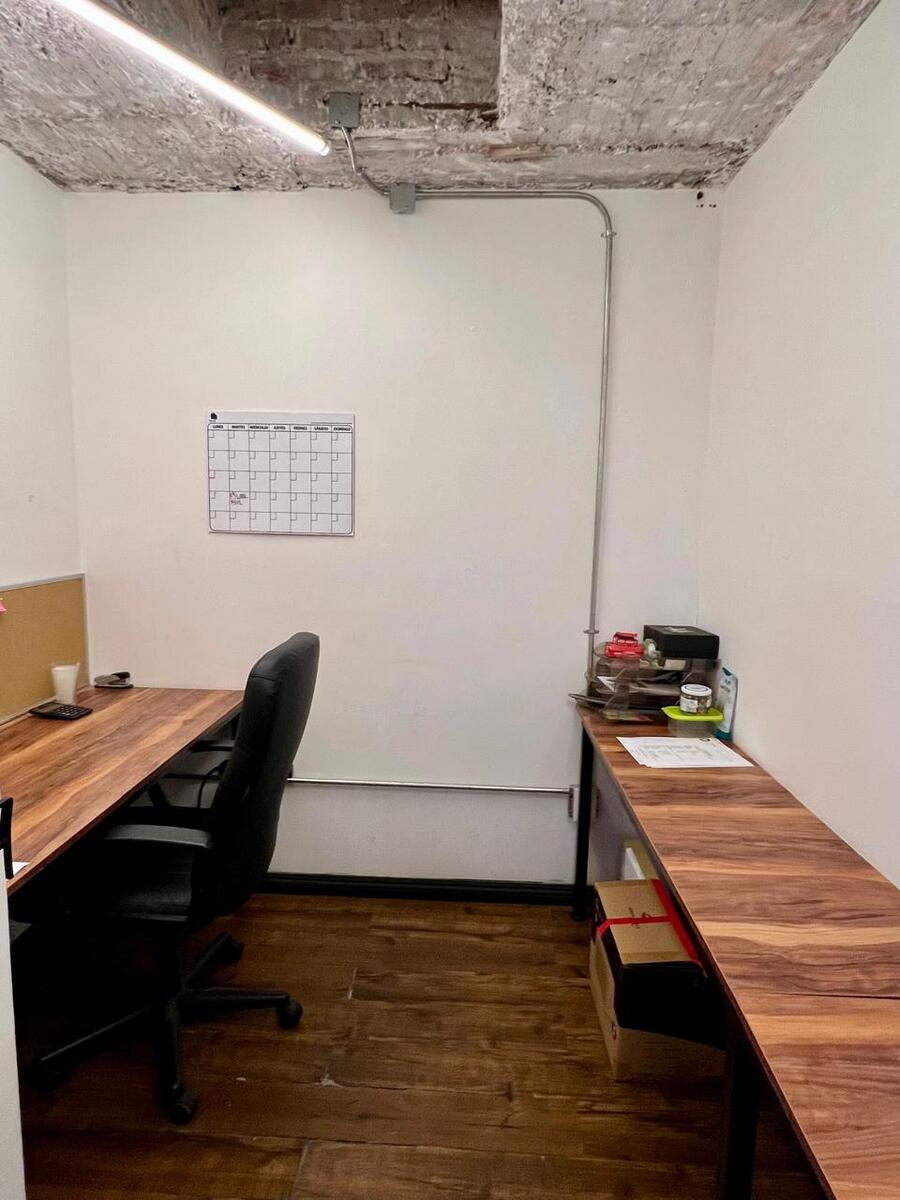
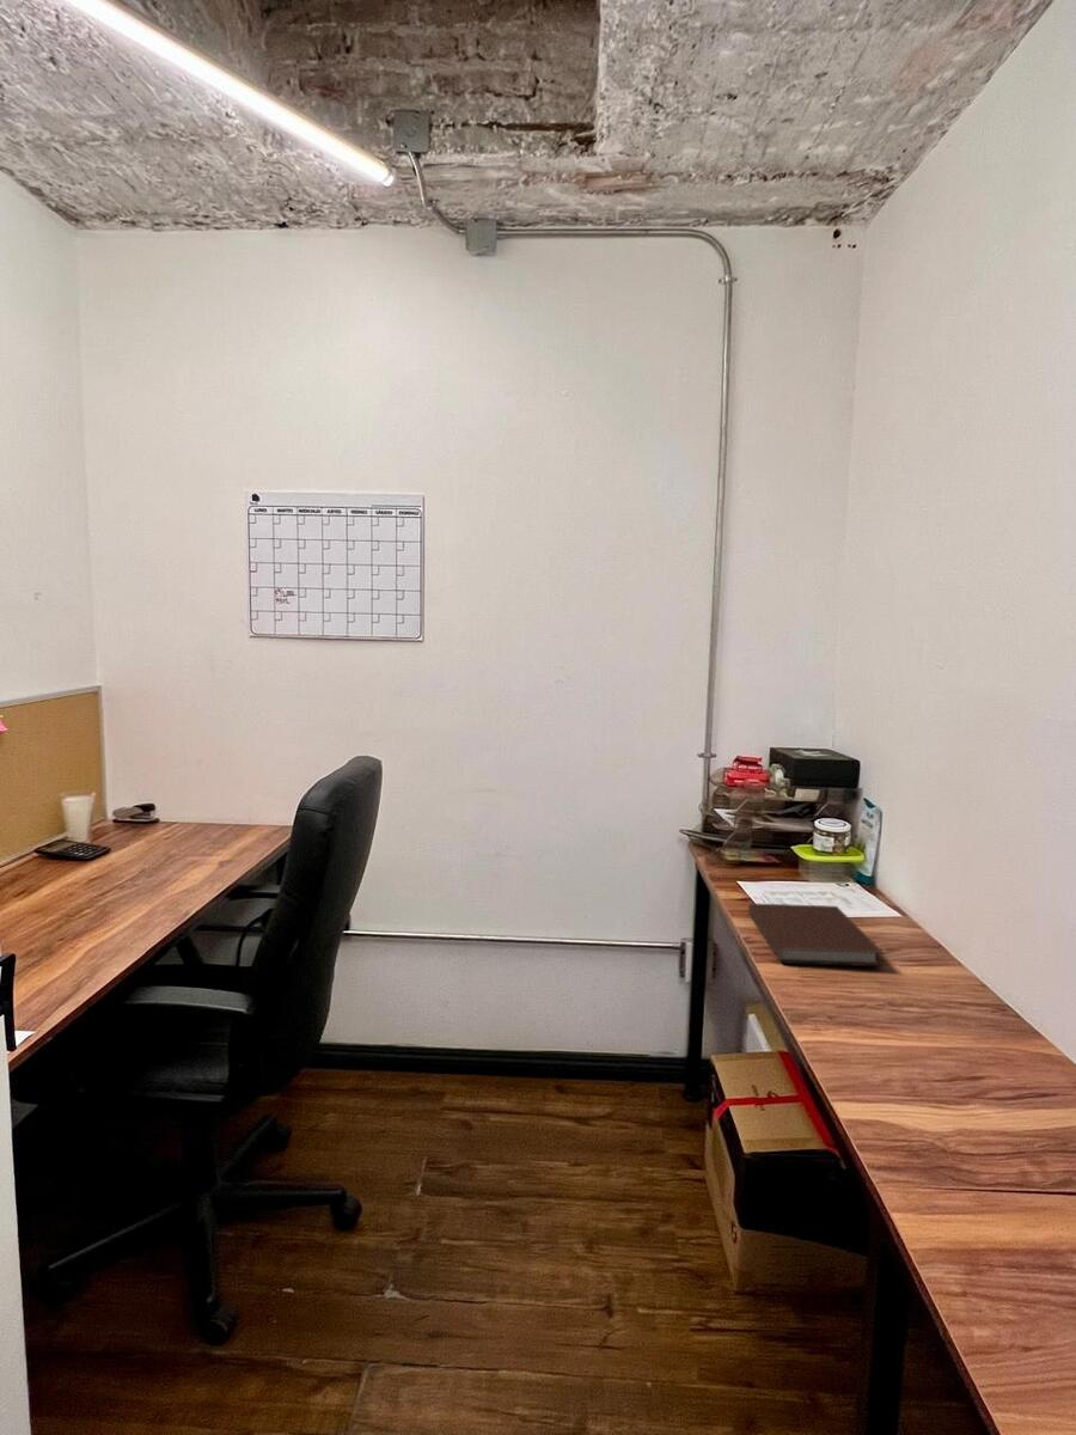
+ notebook [747,903,885,967]
